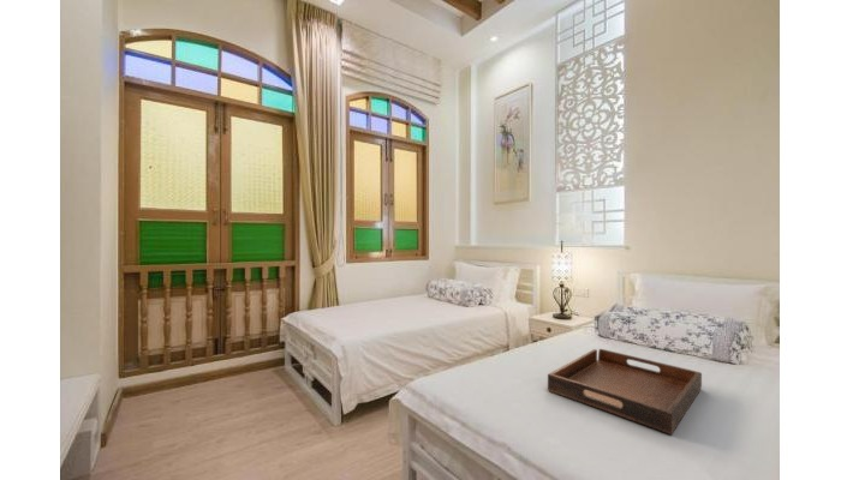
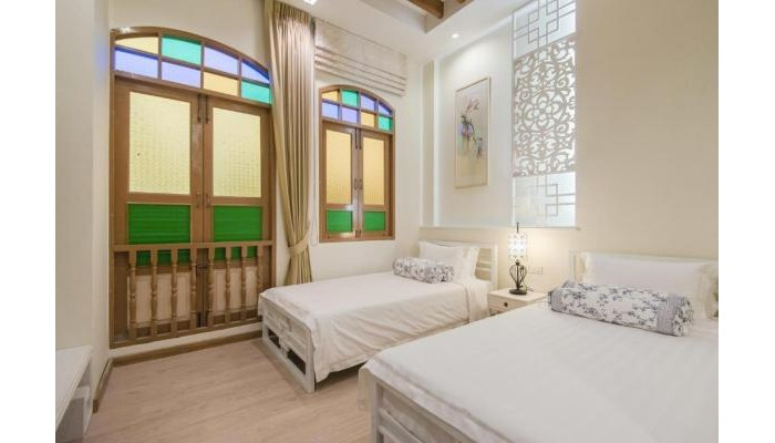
- serving tray [547,348,703,436]
